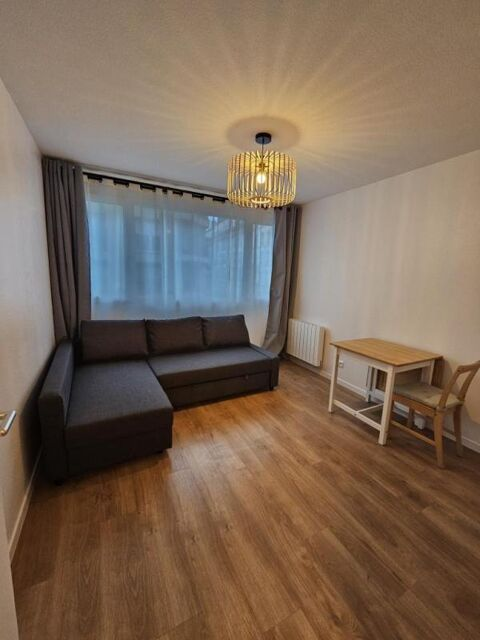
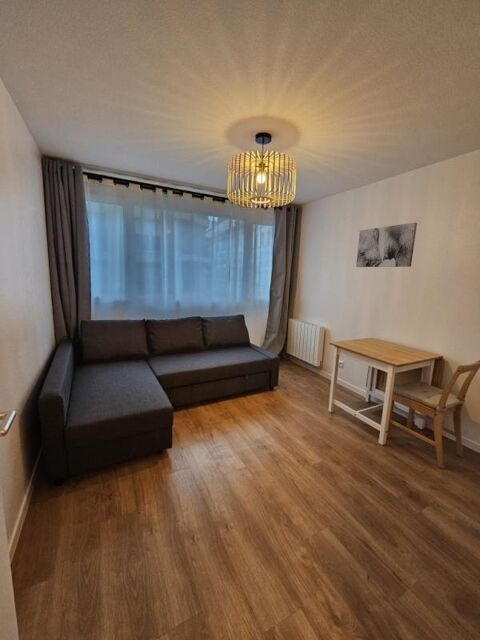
+ wall art [355,222,418,268]
